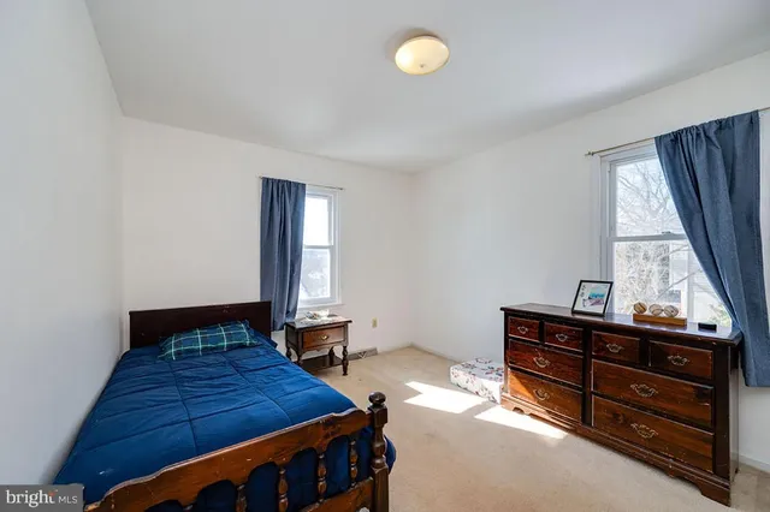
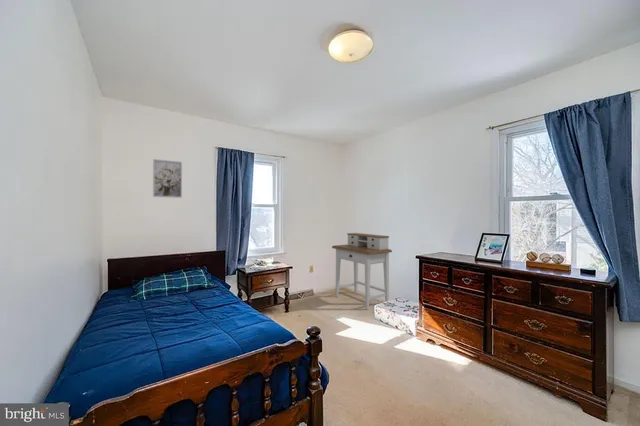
+ desk [331,232,393,311]
+ wall art [152,158,183,199]
